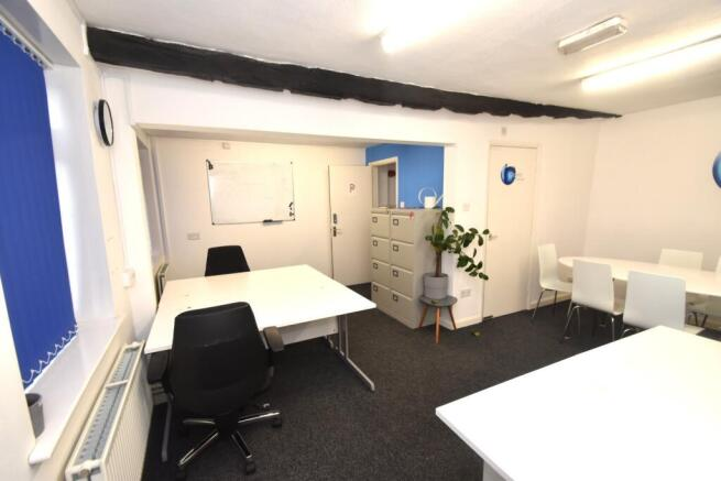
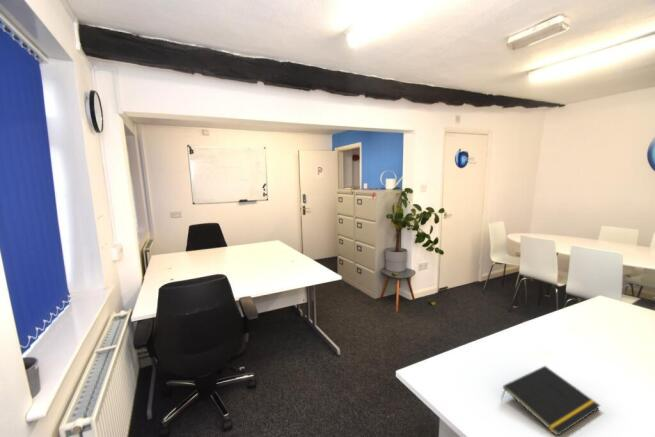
+ notepad [501,365,601,437]
